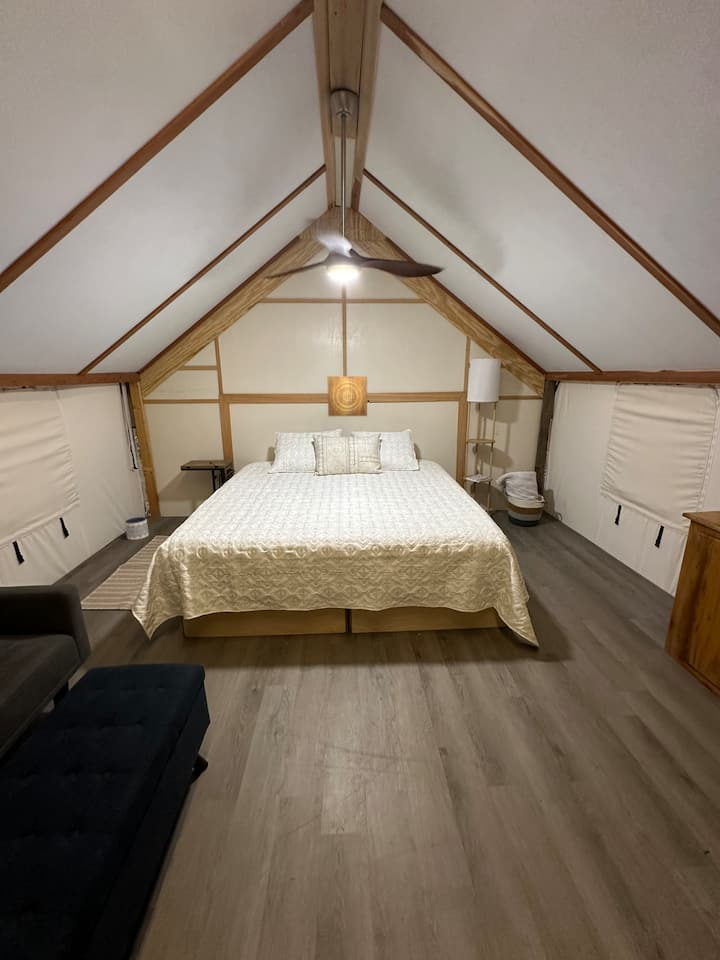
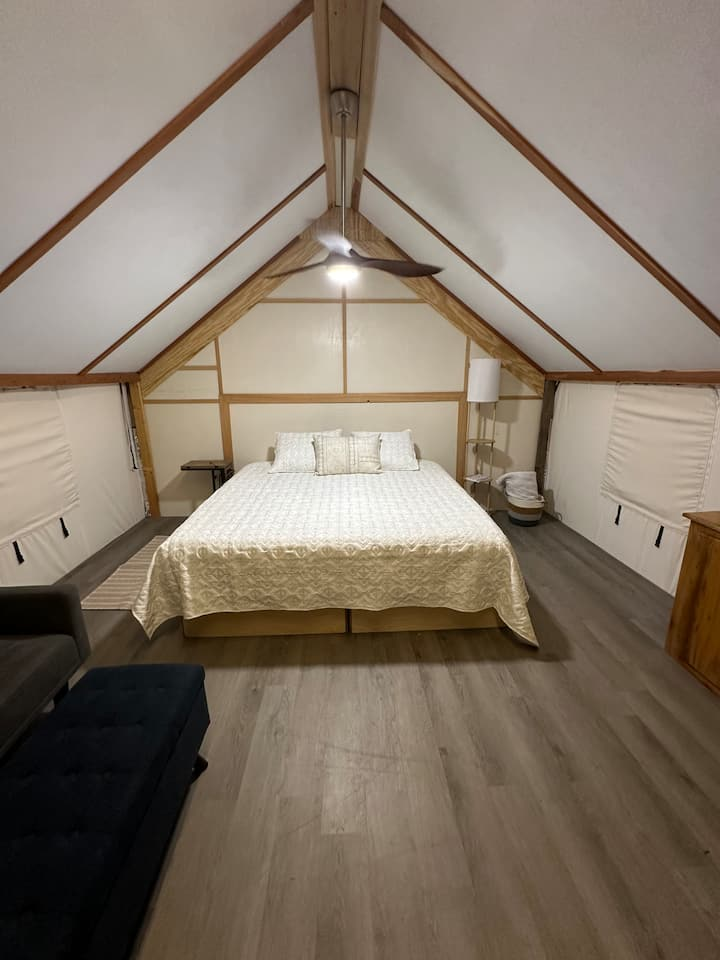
- wall art [326,375,368,417]
- planter [124,516,150,541]
